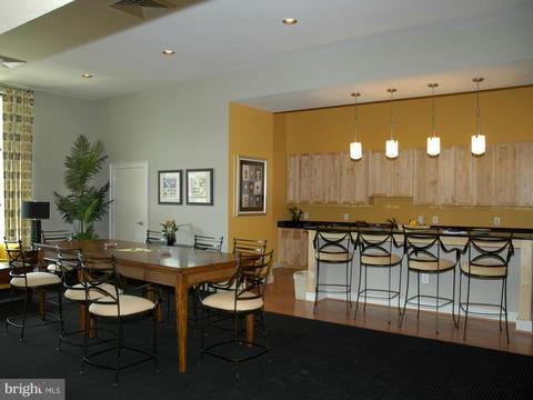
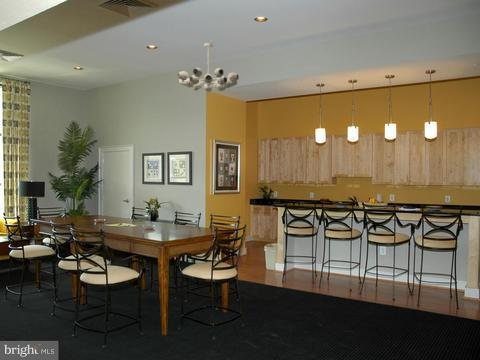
+ chandelier [177,42,240,93]
